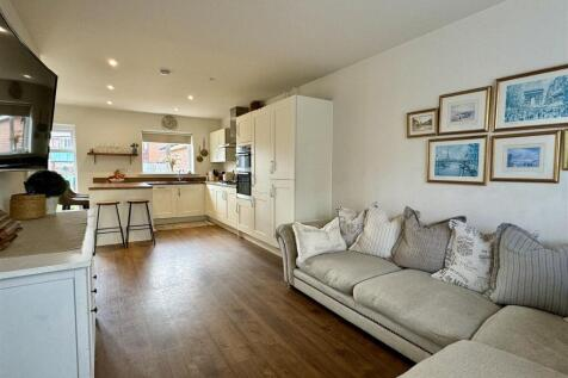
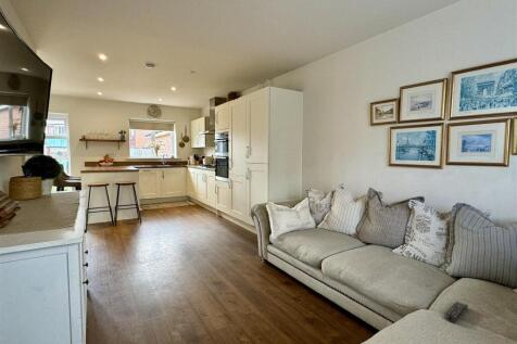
+ remote control [443,301,469,323]
